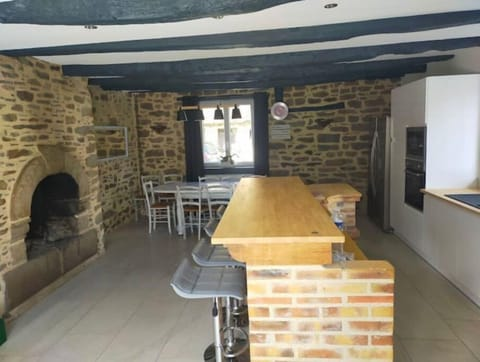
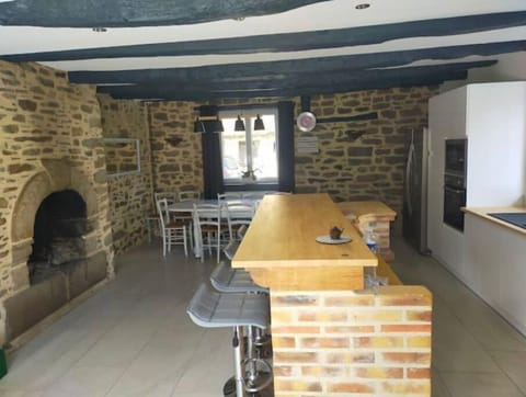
+ teapot [315,222,353,245]
